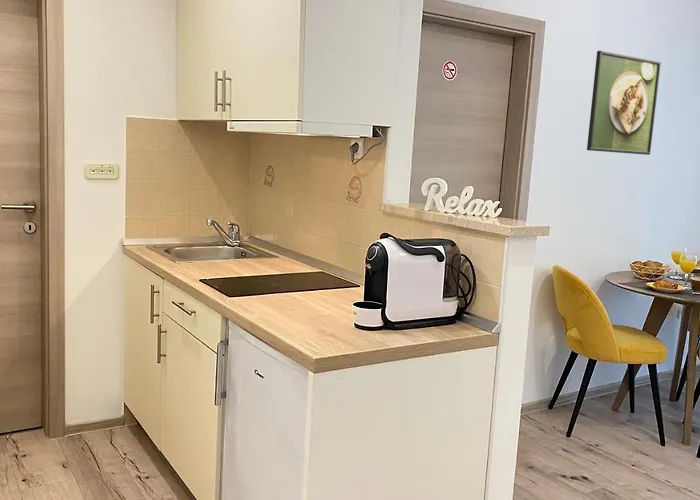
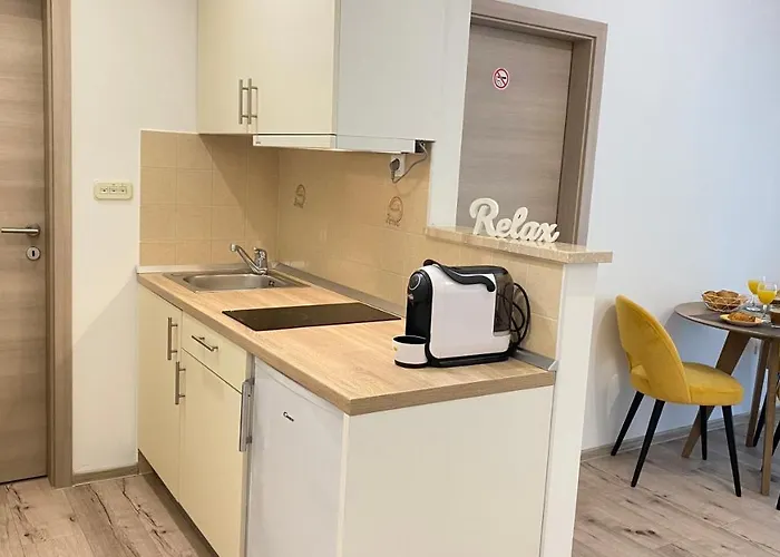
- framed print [586,50,662,156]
